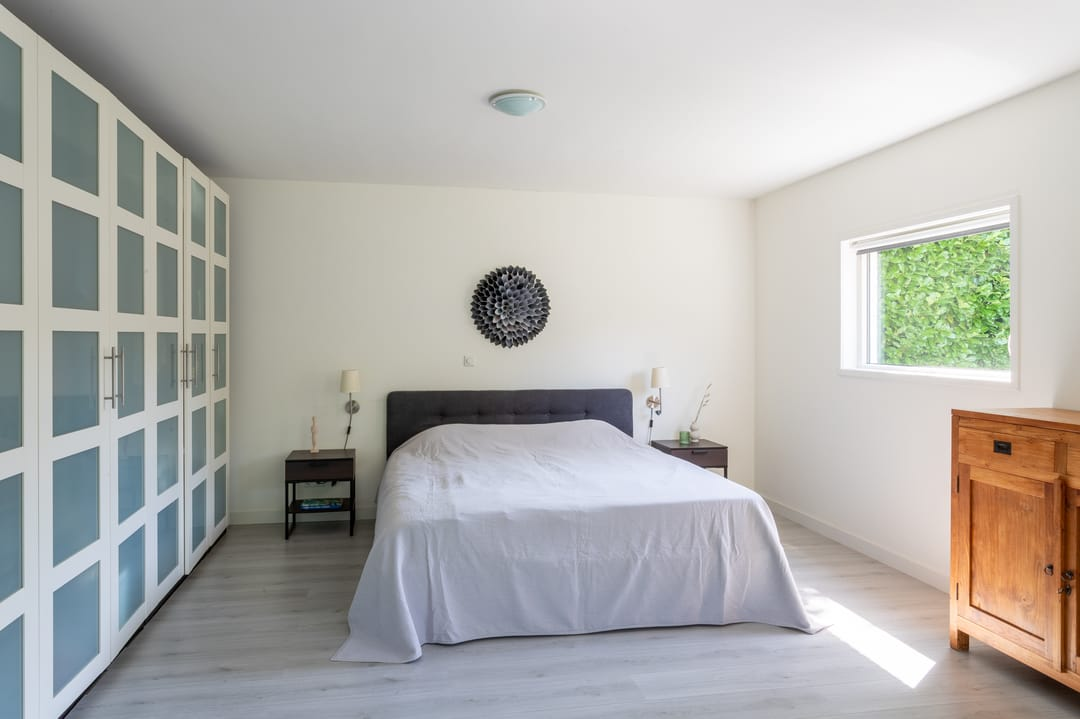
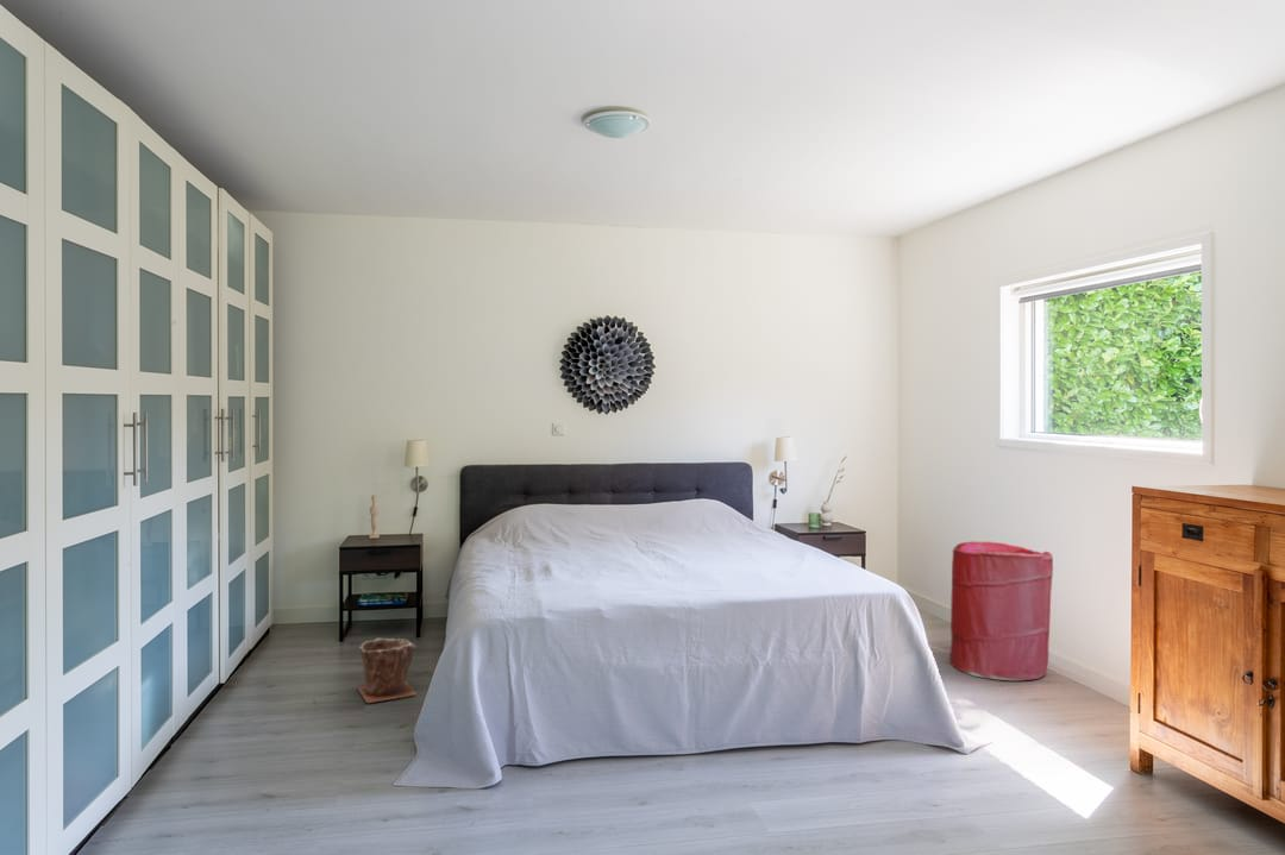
+ laundry hamper [948,541,1054,681]
+ plant pot [357,636,418,704]
